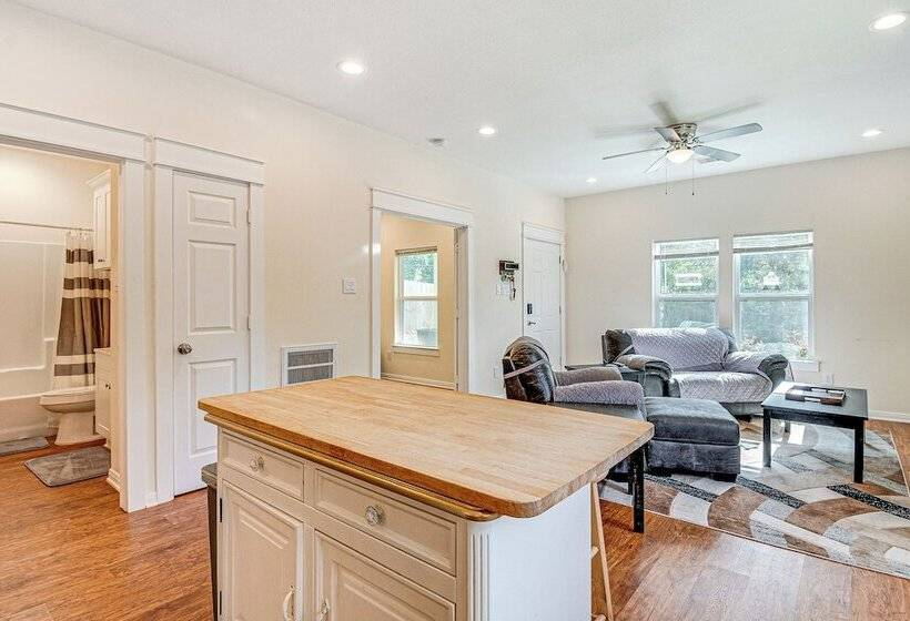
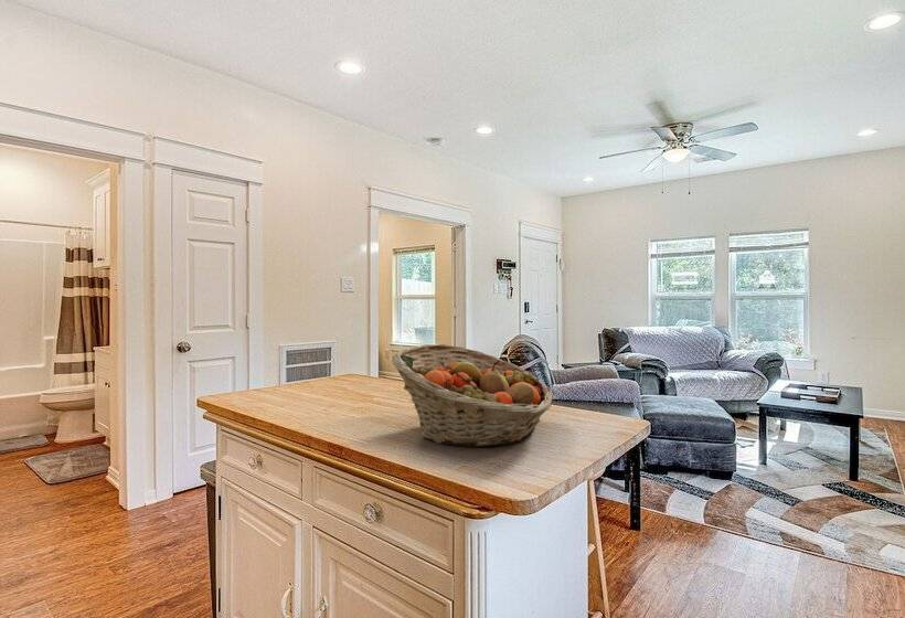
+ fruit basket [391,343,554,448]
